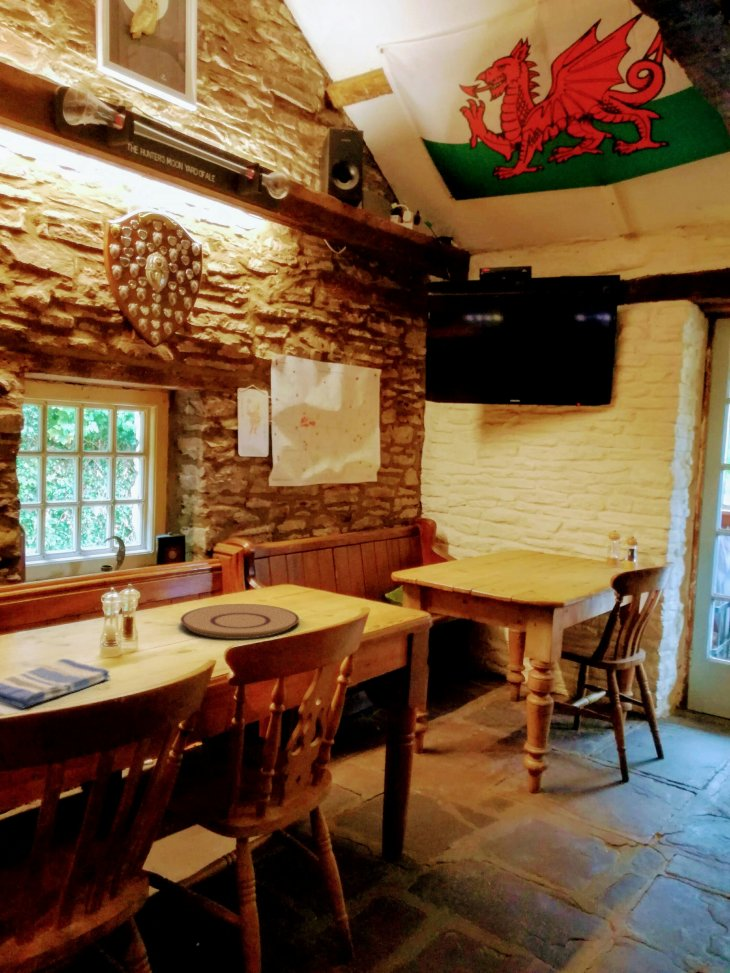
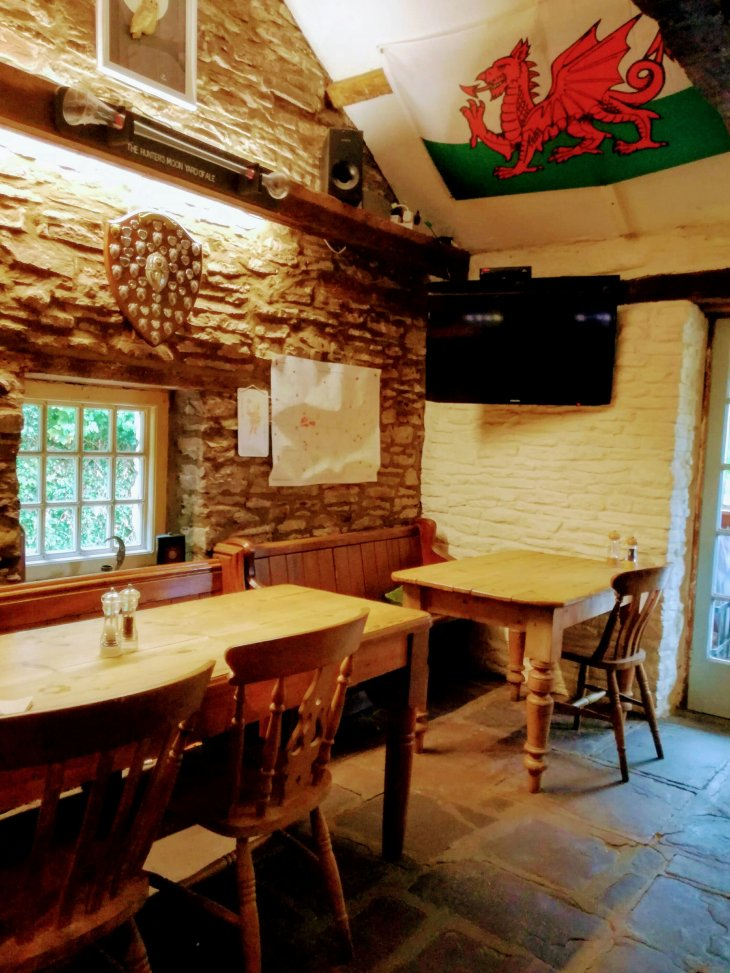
- dish towel [0,658,111,710]
- plate [179,603,300,640]
